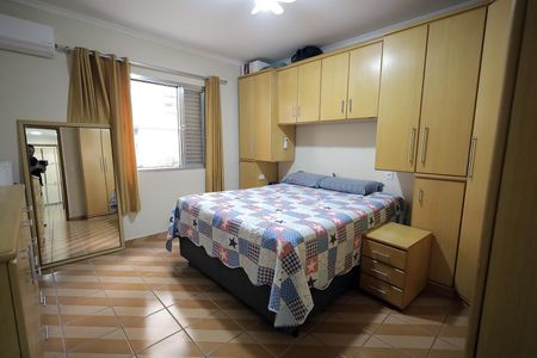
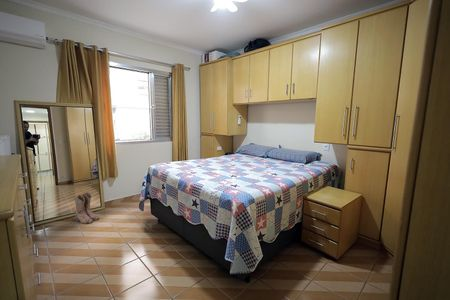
+ boots [73,191,100,225]
